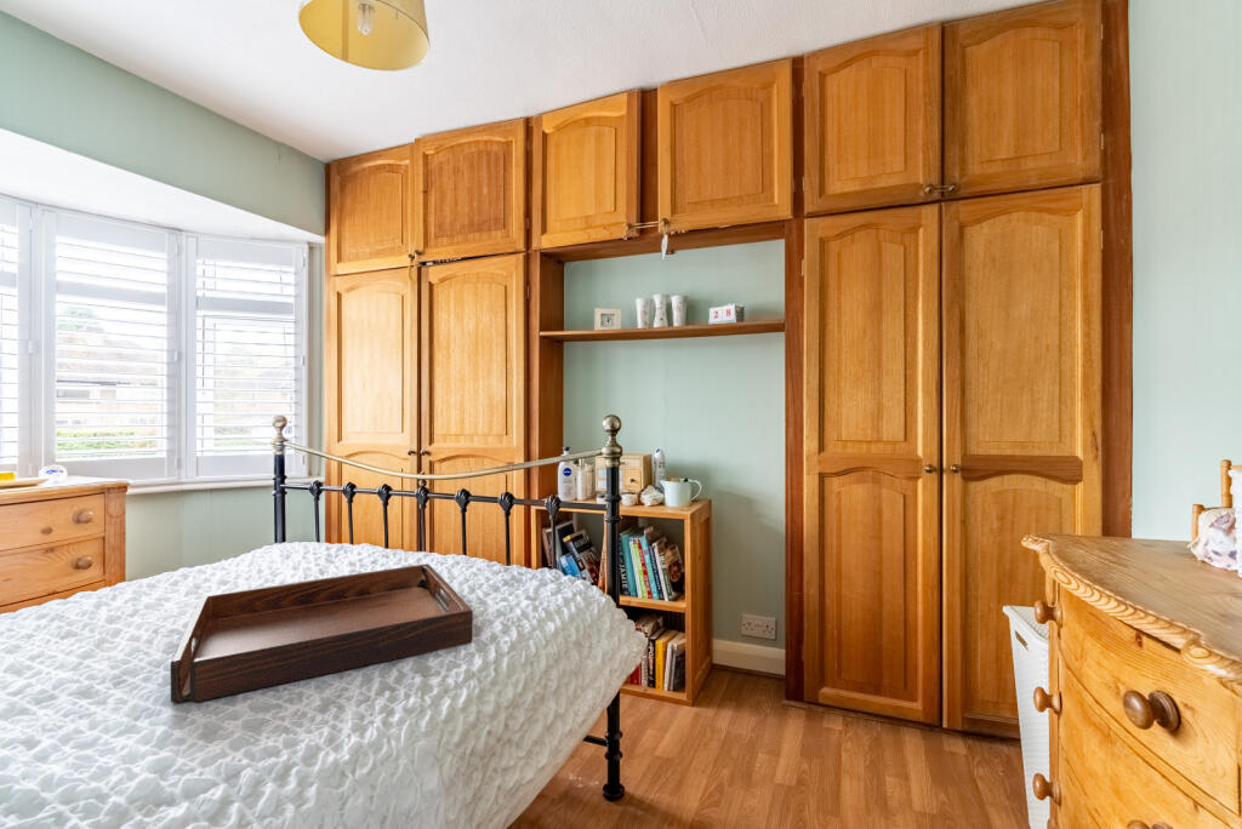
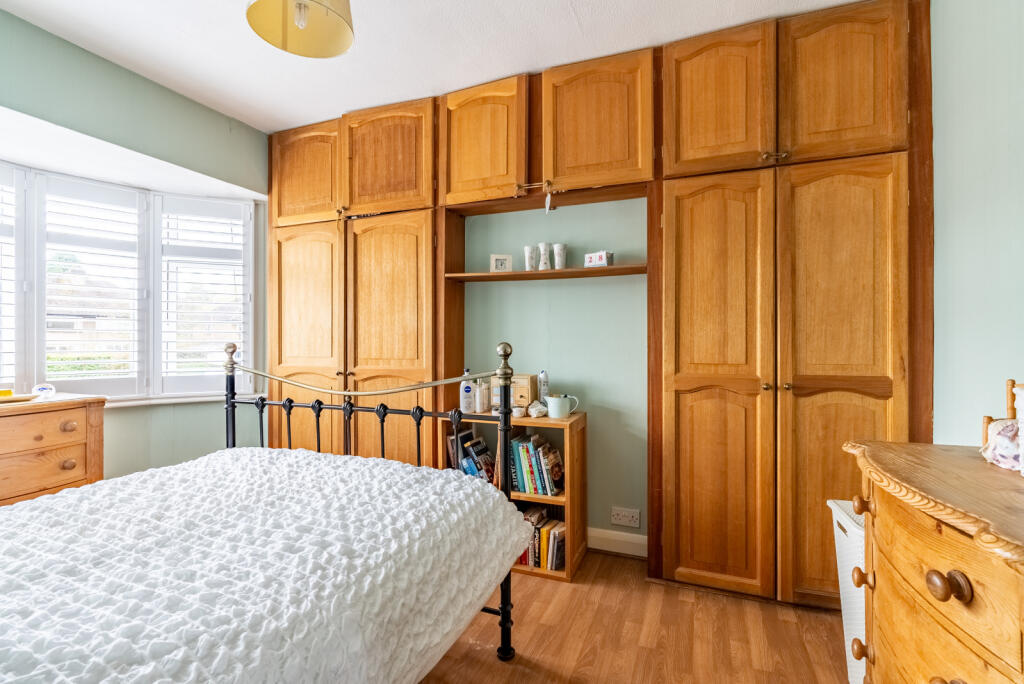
- serving tray [170,562,474,704]
